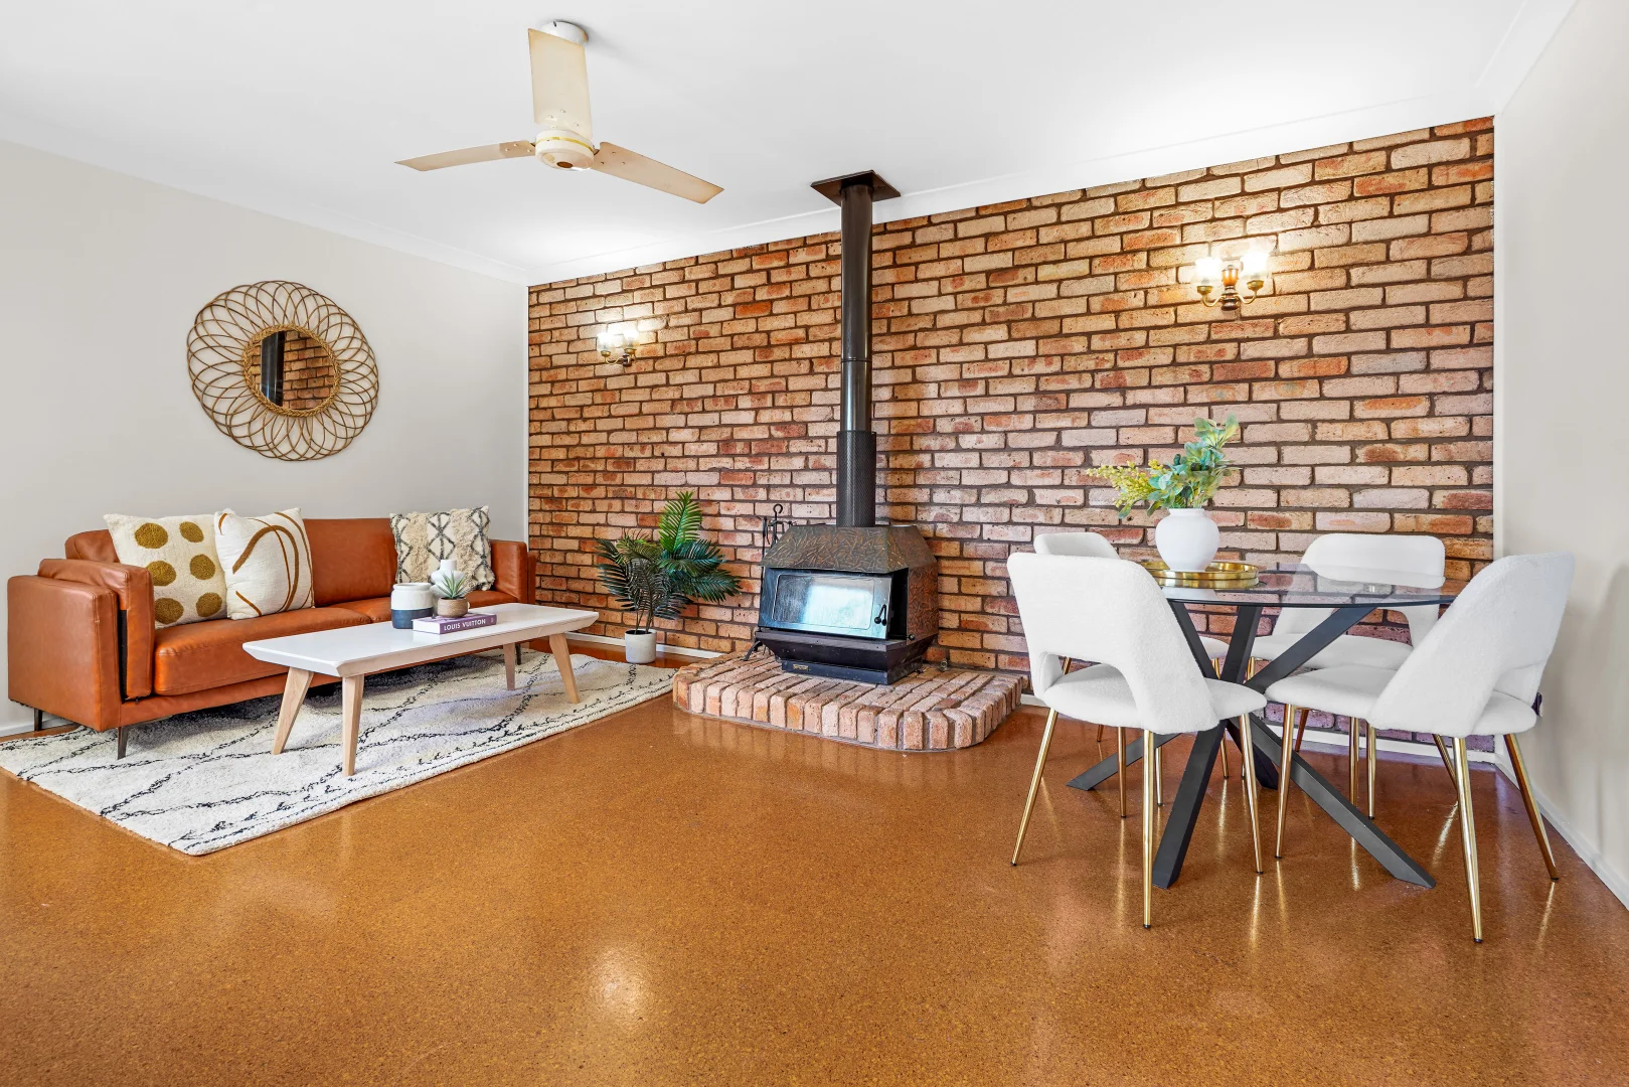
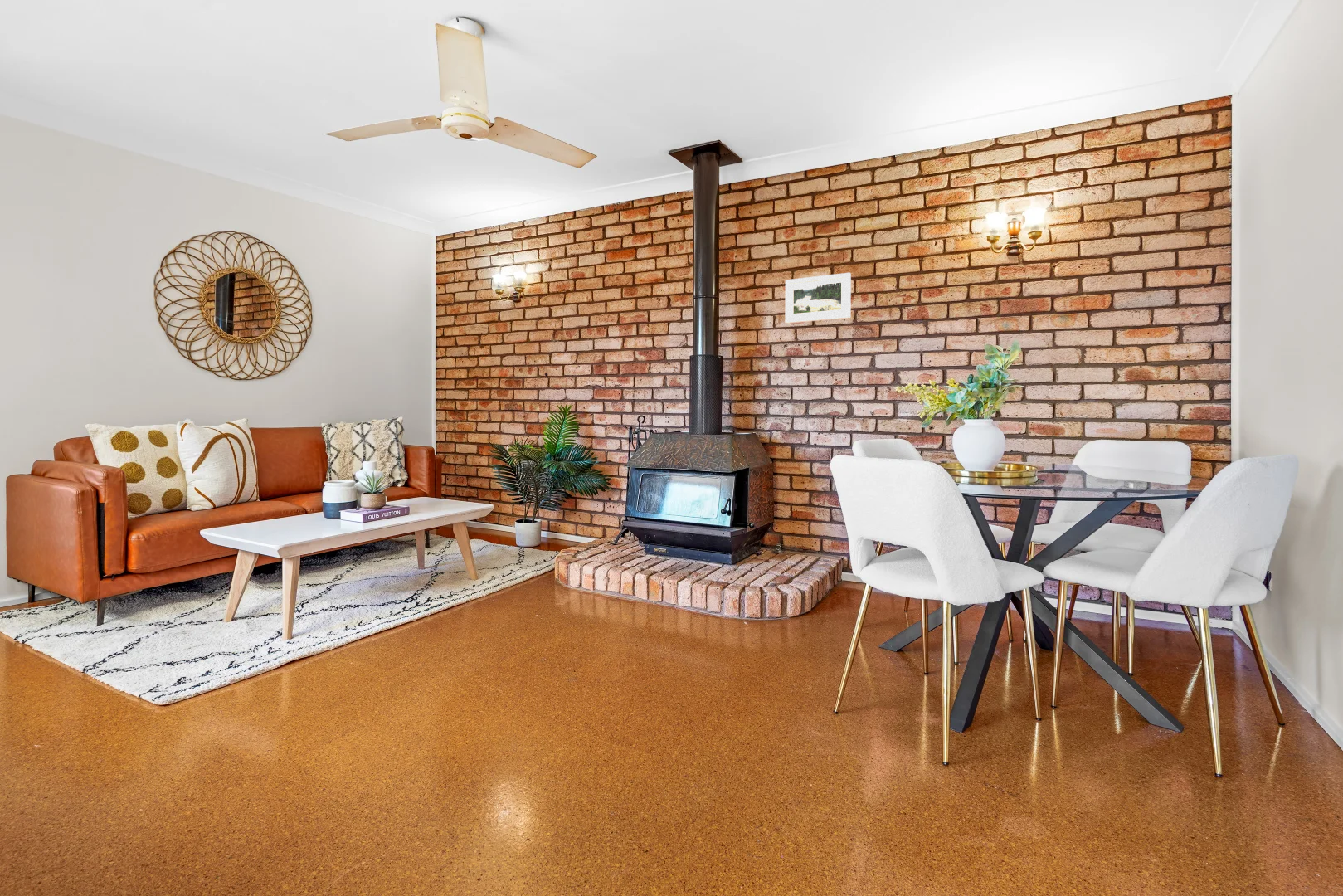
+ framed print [785,272,852,324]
